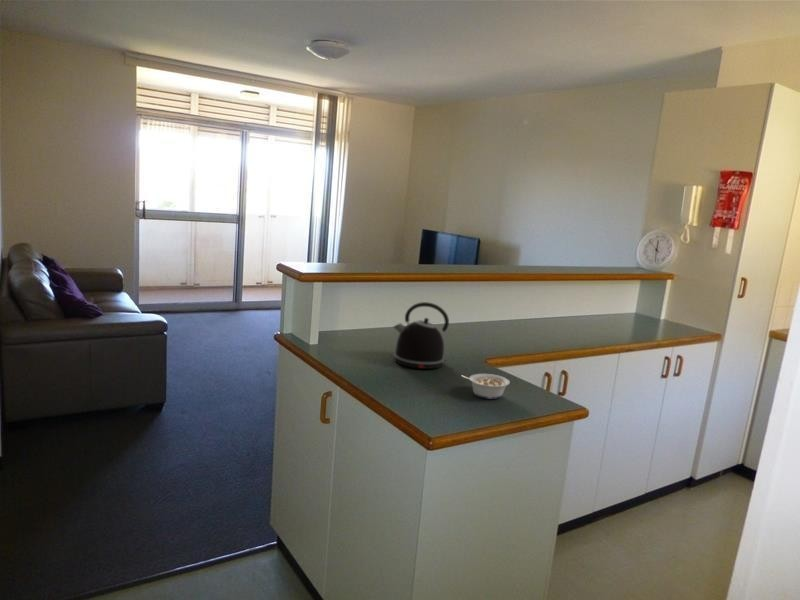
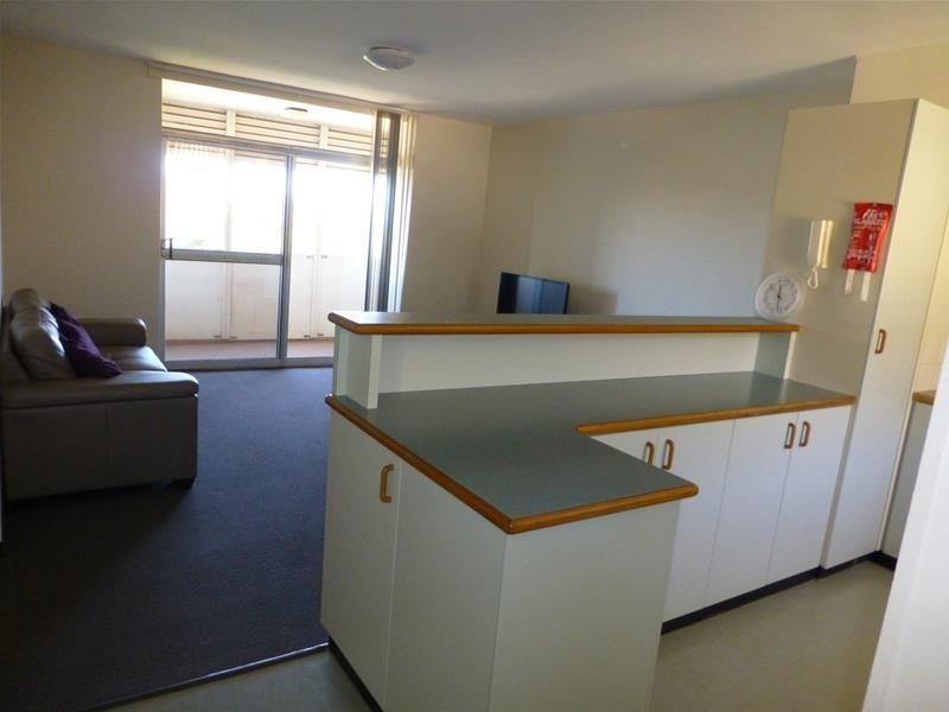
- legume [461,373,511,400]
- kettle [393,301,450,370]
